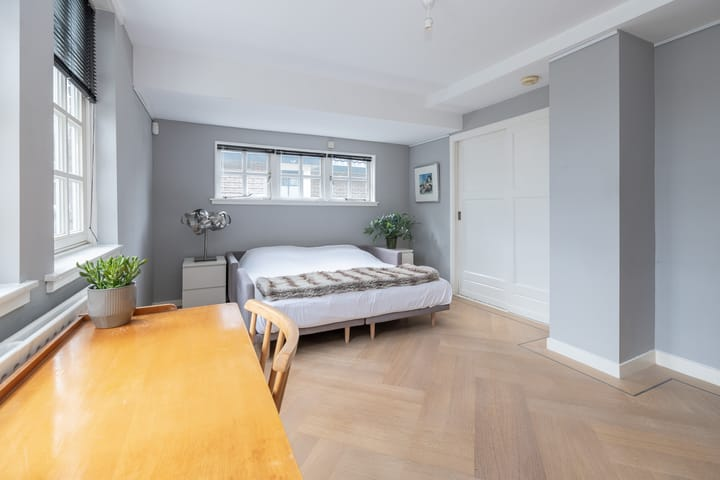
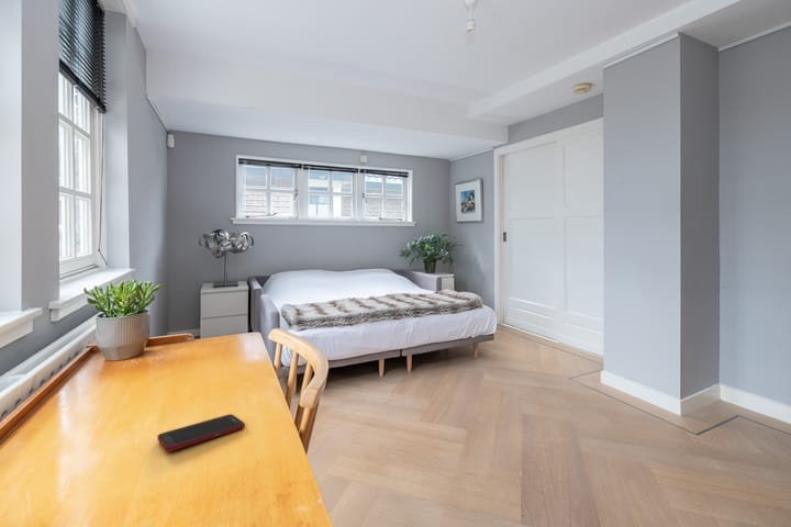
+ cell phone [156,413,246,452]
